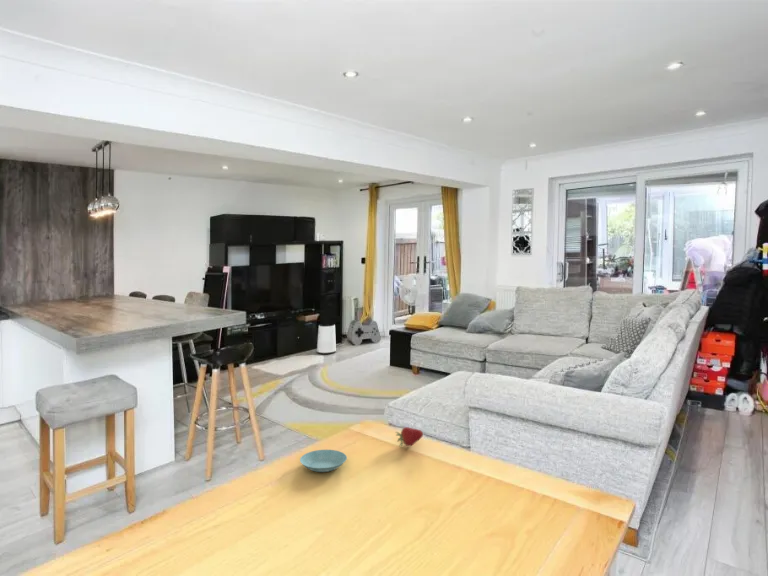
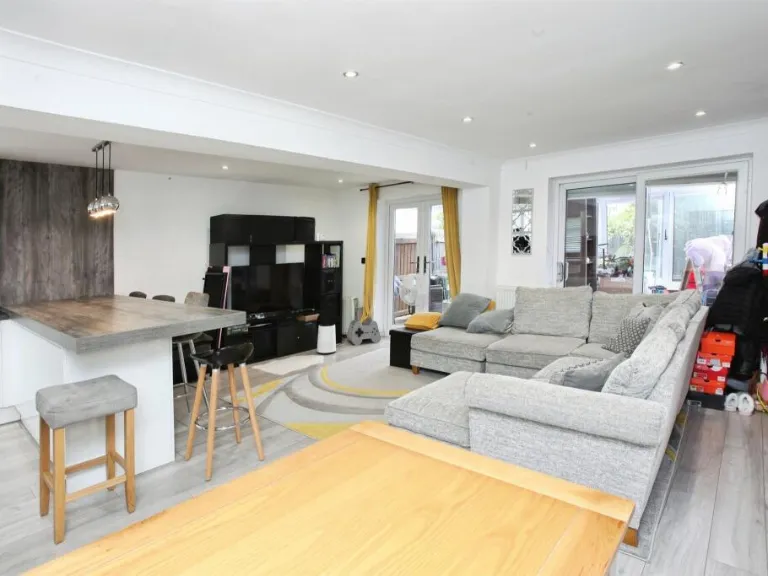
- saucer [299,449,348,473]
- fruit [395,426,424,448]
